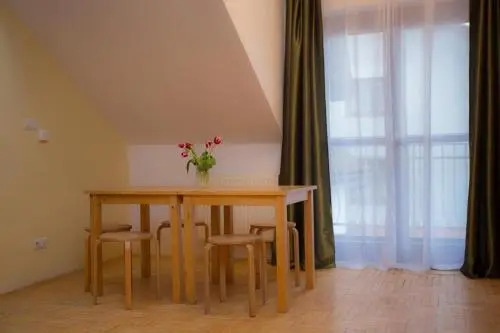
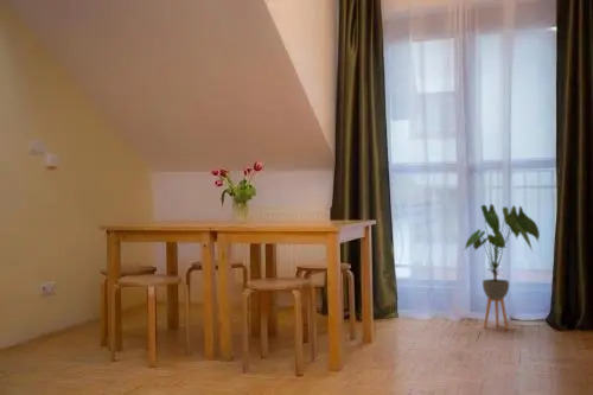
+ house plant [464,203,541,330]
